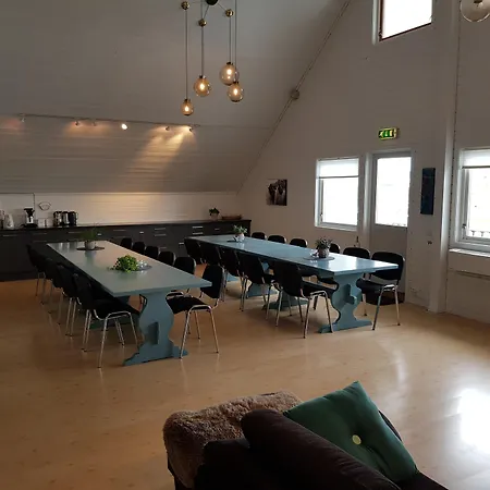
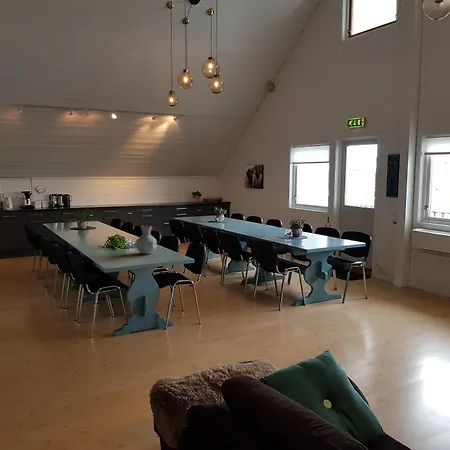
+ vase [135,225,158,255]
